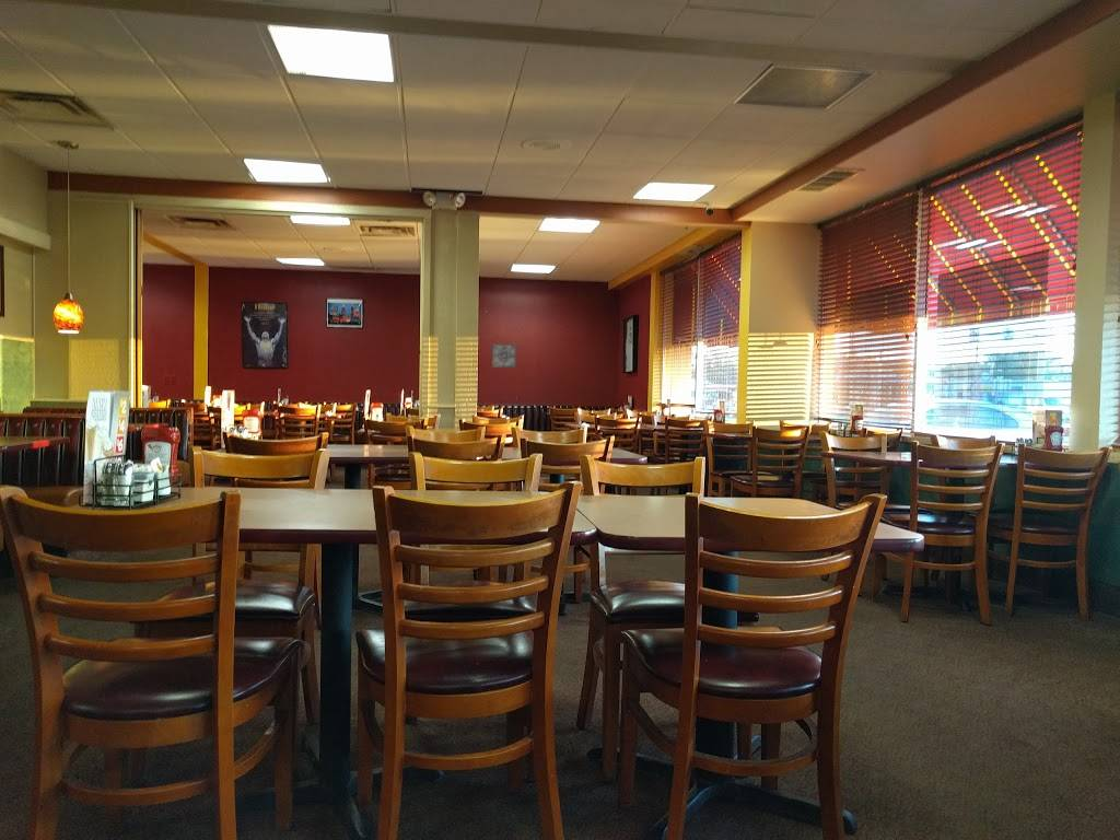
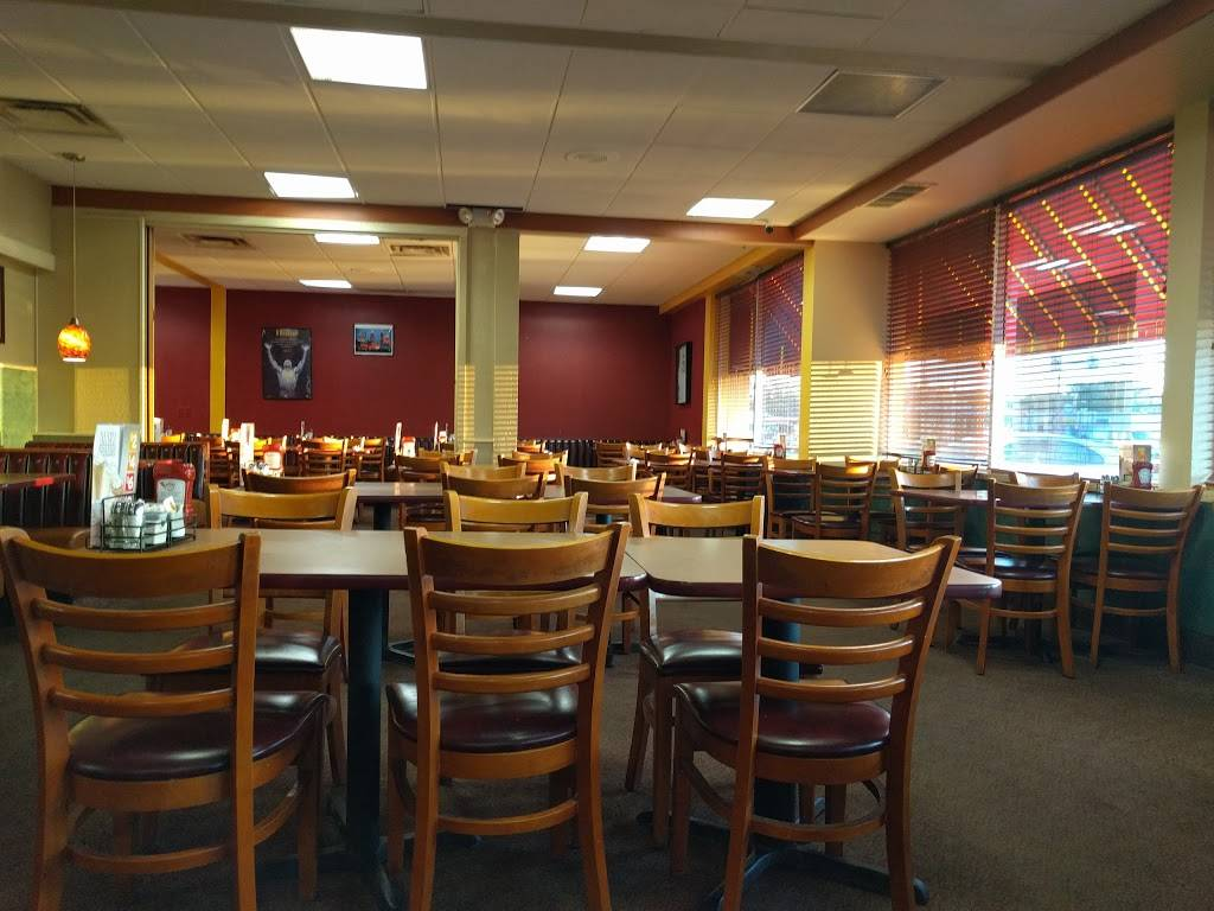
- wall art [491,342,517,369]
